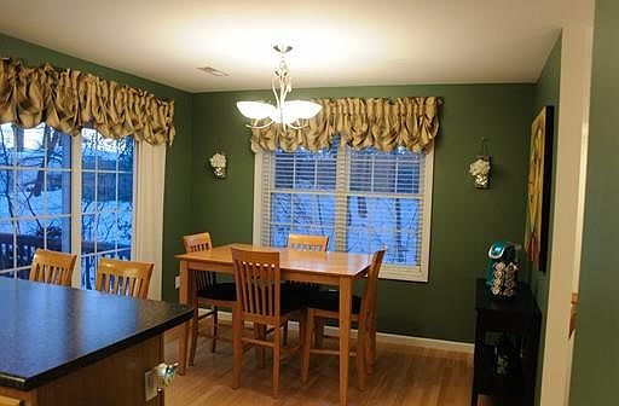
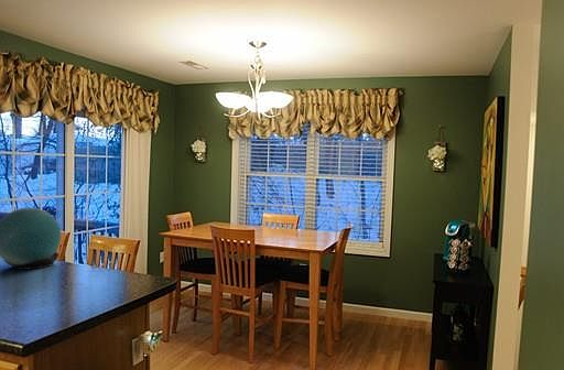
+ decorative orb [0,206,62,271]
